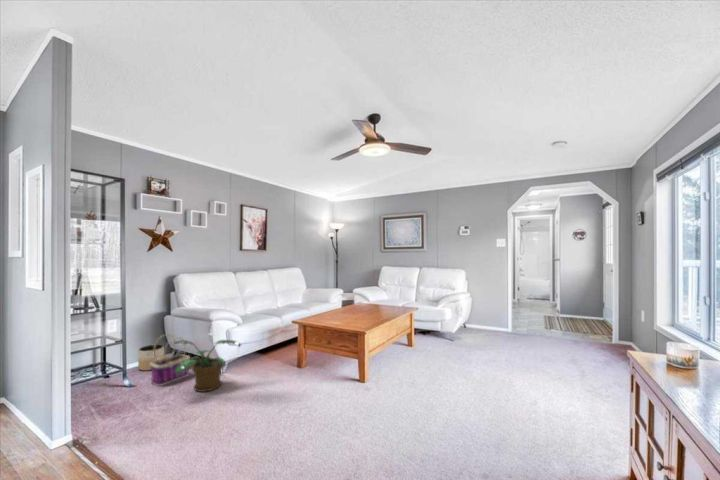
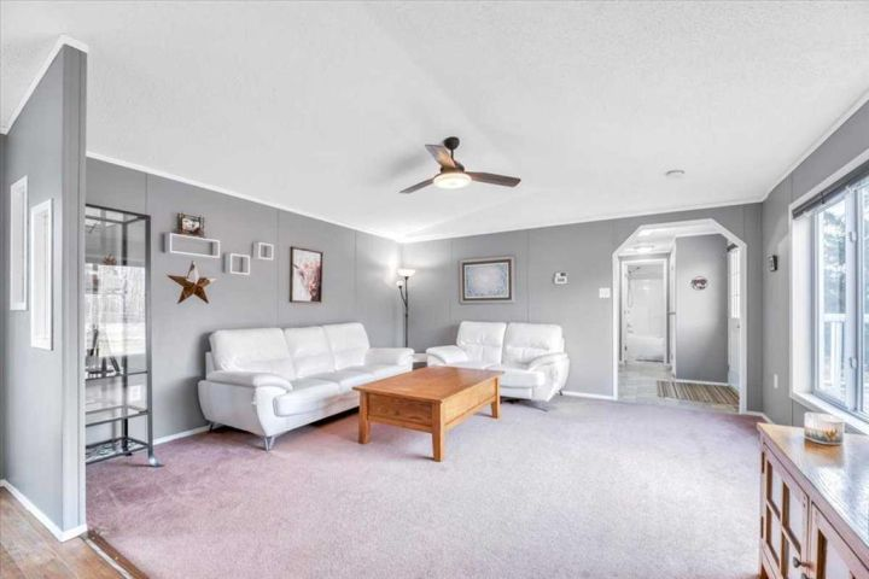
- basket [150,334,191,387]
- potted plant [172,339,242,393]
- planter [137,343,165,372]
